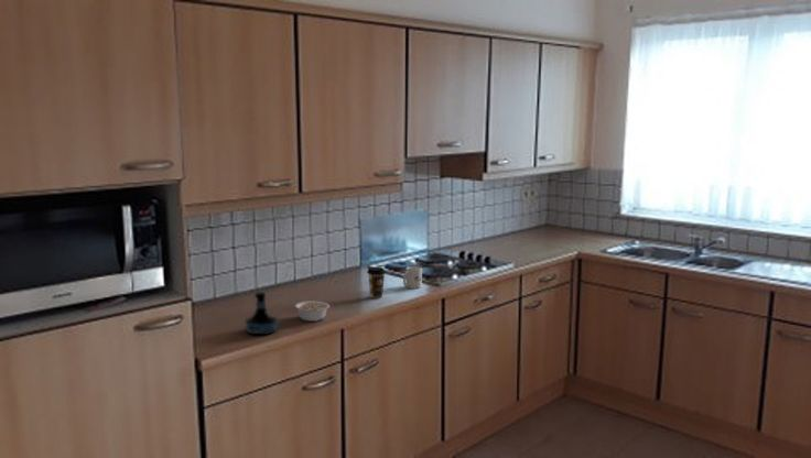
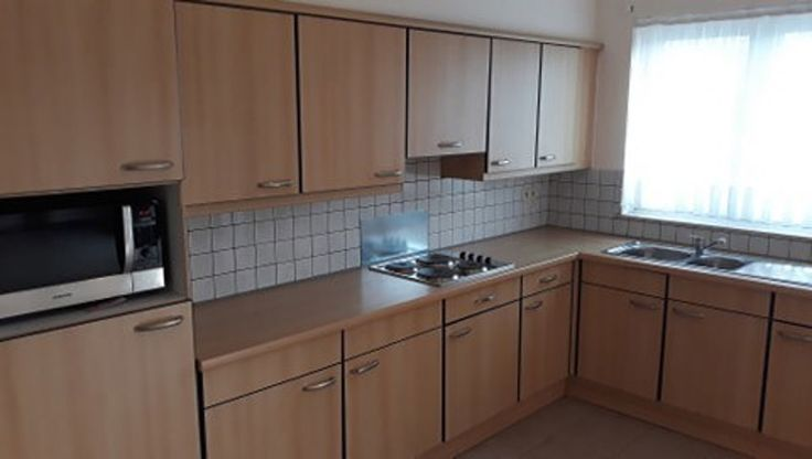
- legume [294,301,331,323]
- coffee cup [366,265,387,299]
- tequila bottle [244,291,279,336]
- mug [402,265,423,290]
